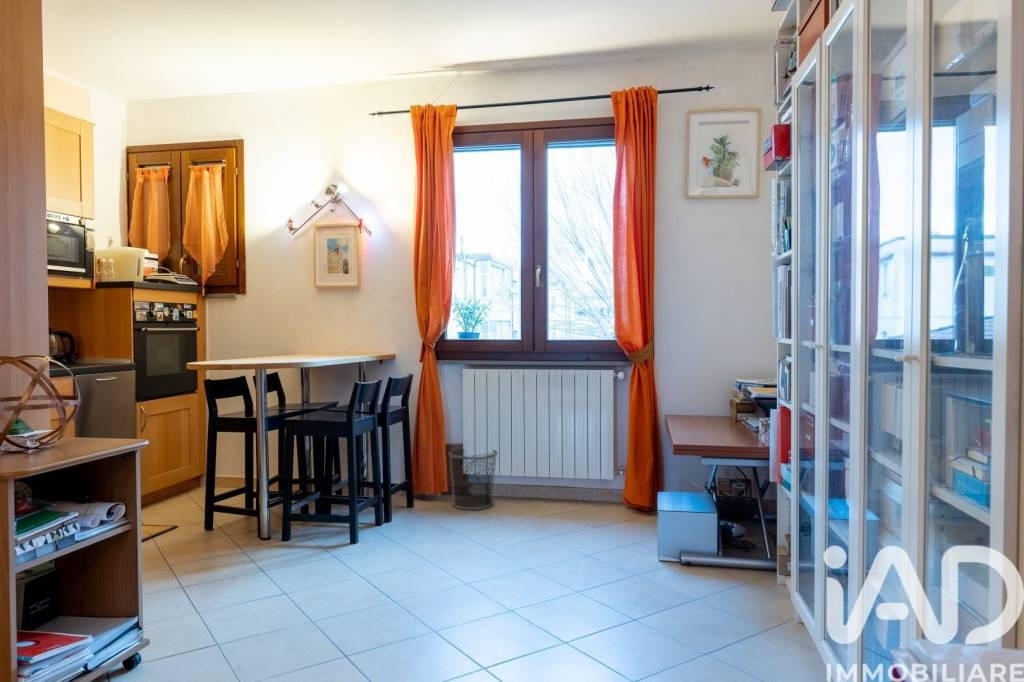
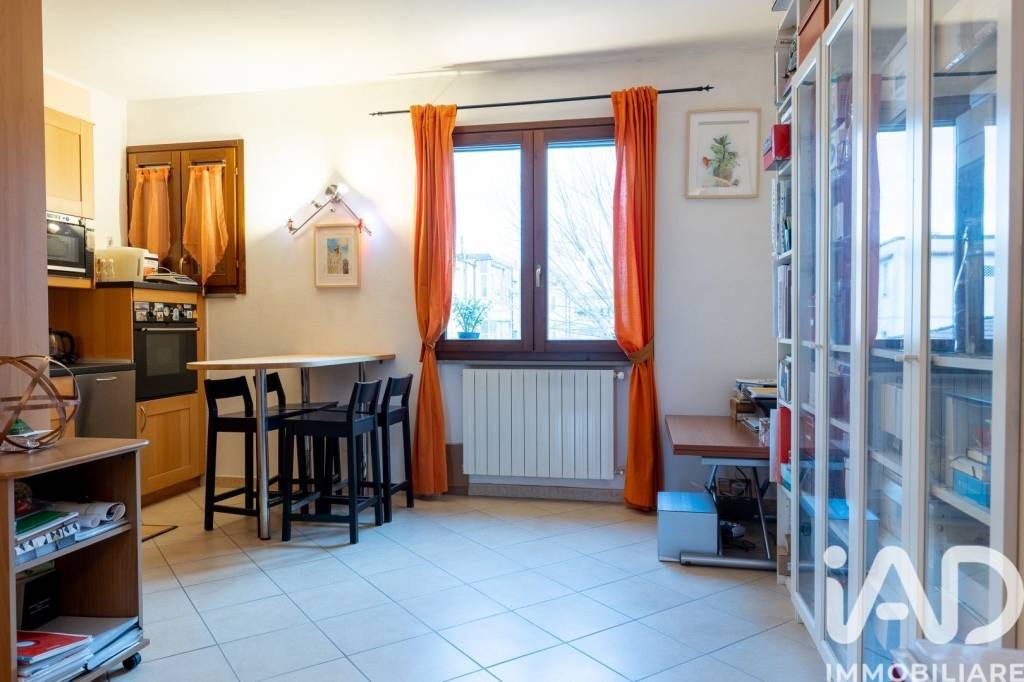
- waste bin [448,447,499,511]
